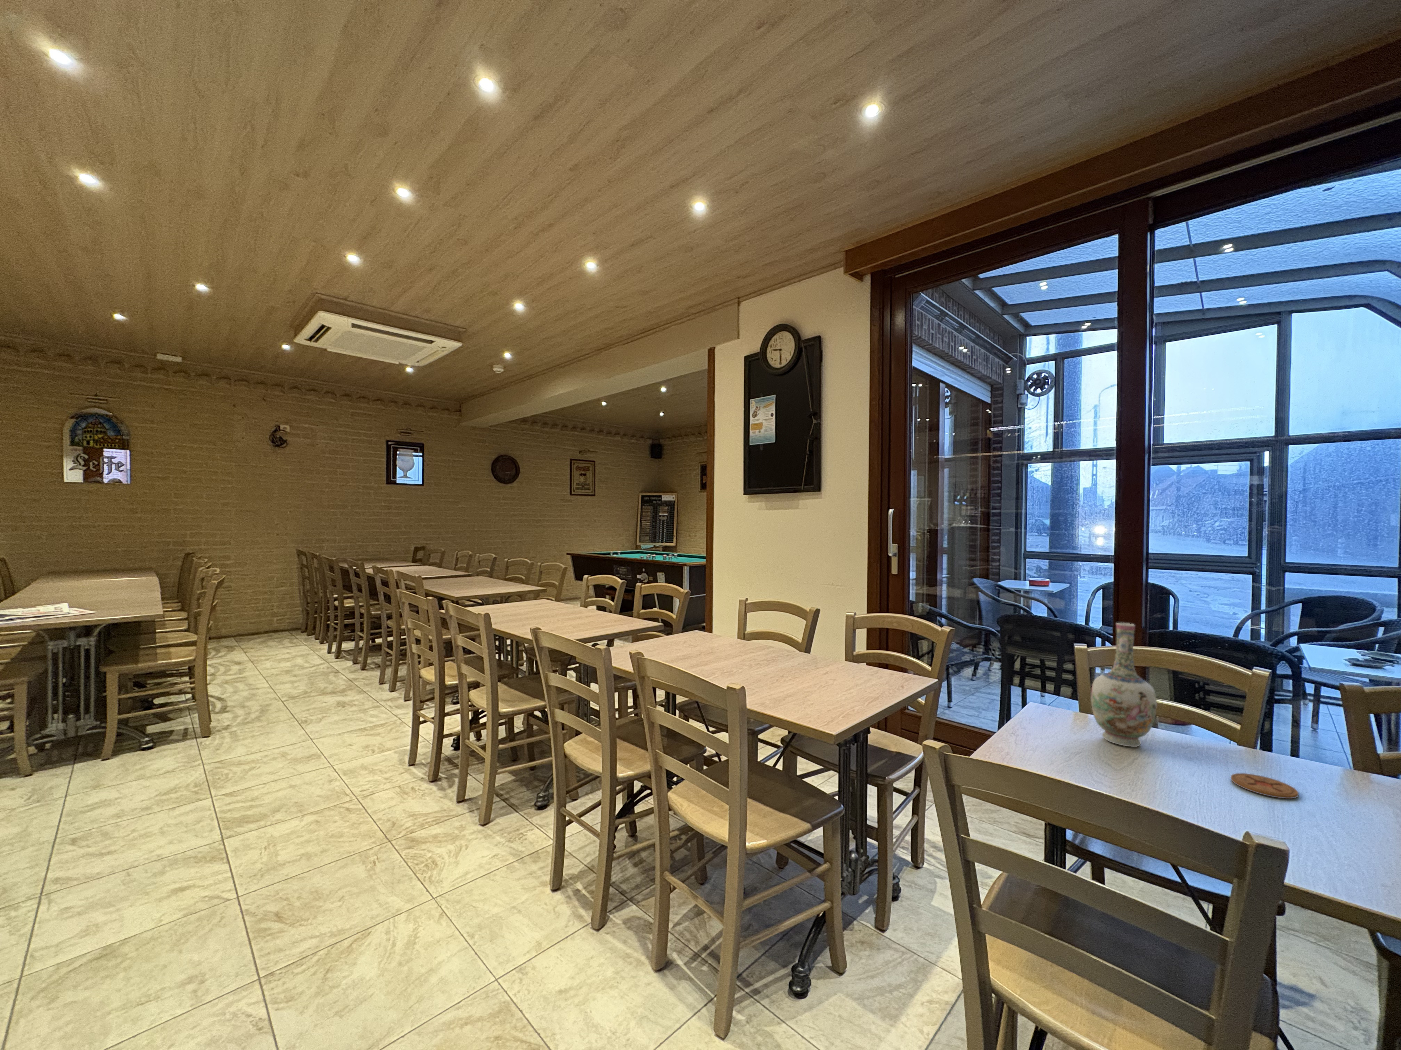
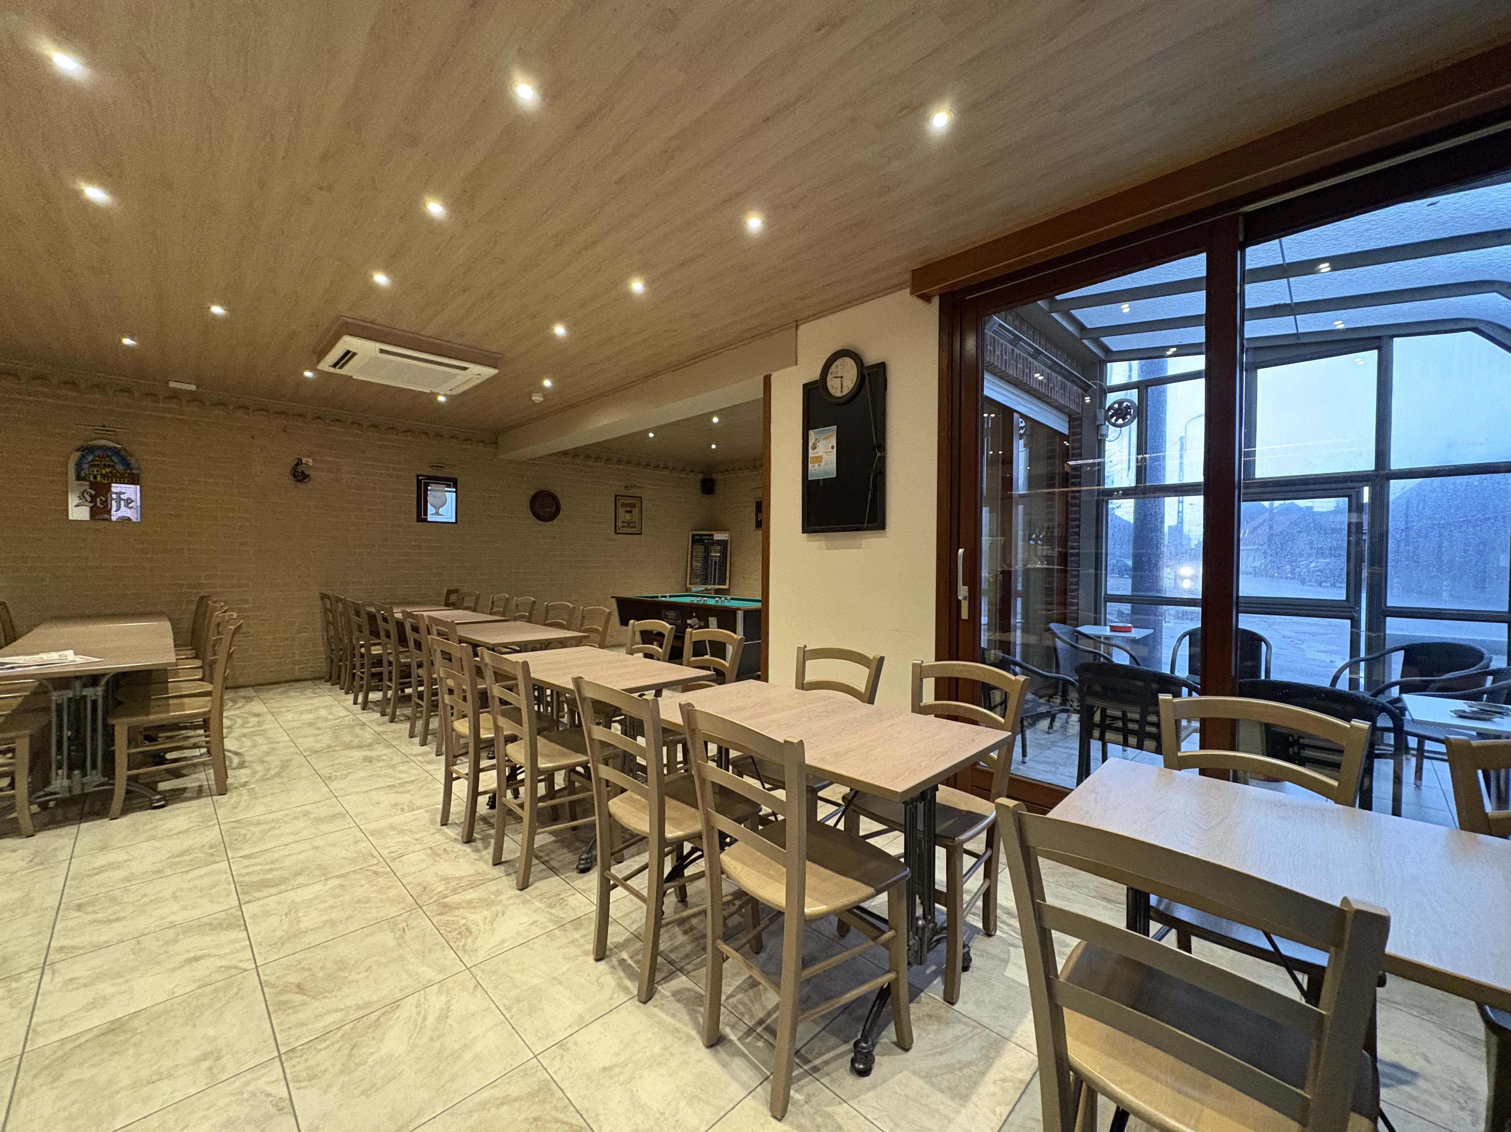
- vase [1091,622,1157,747]
- coaster [1230,773,1298,799]
